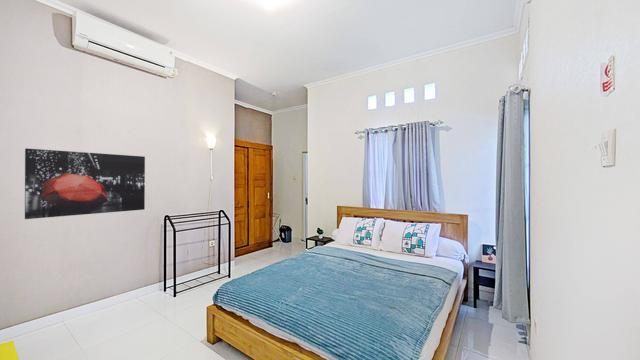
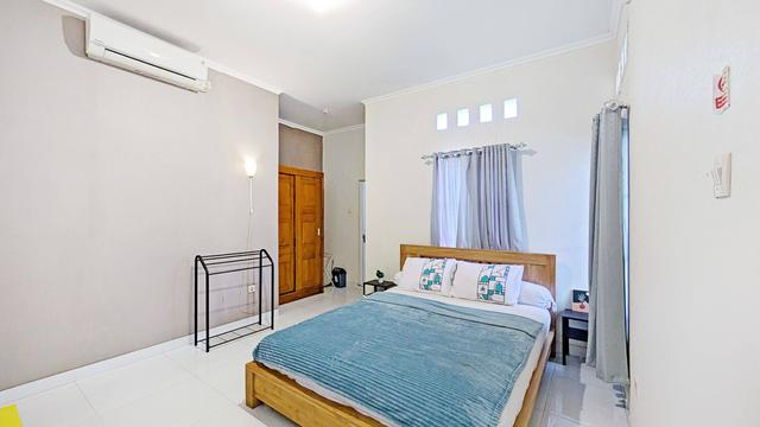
- wall art [24,147,146,220]
